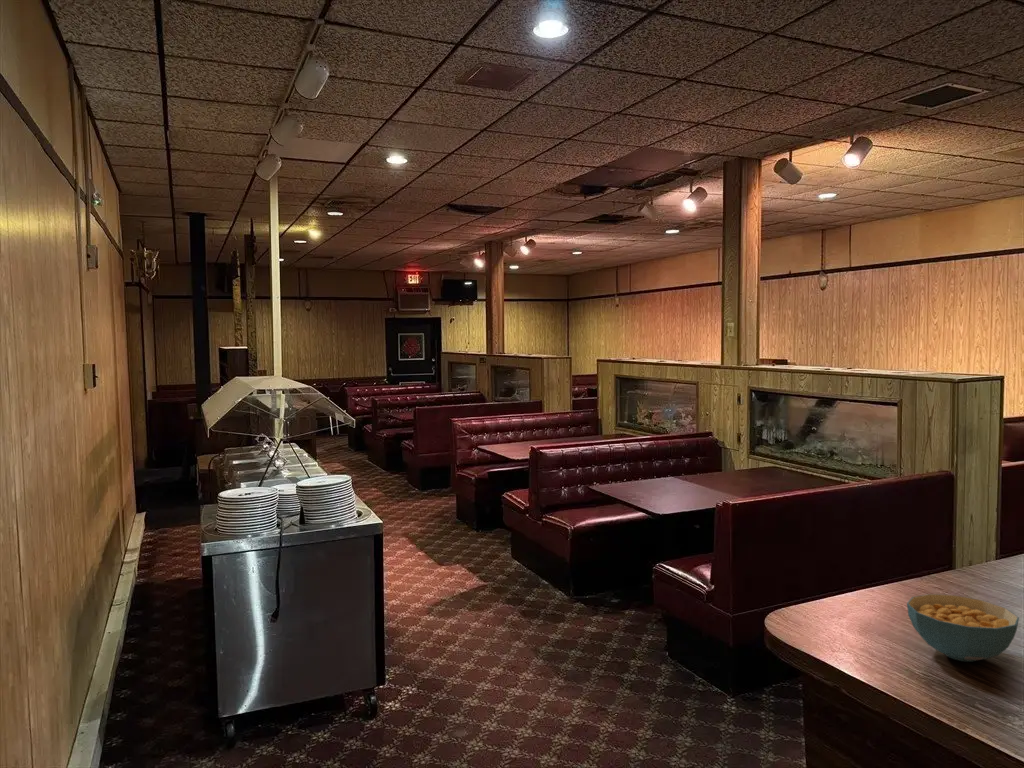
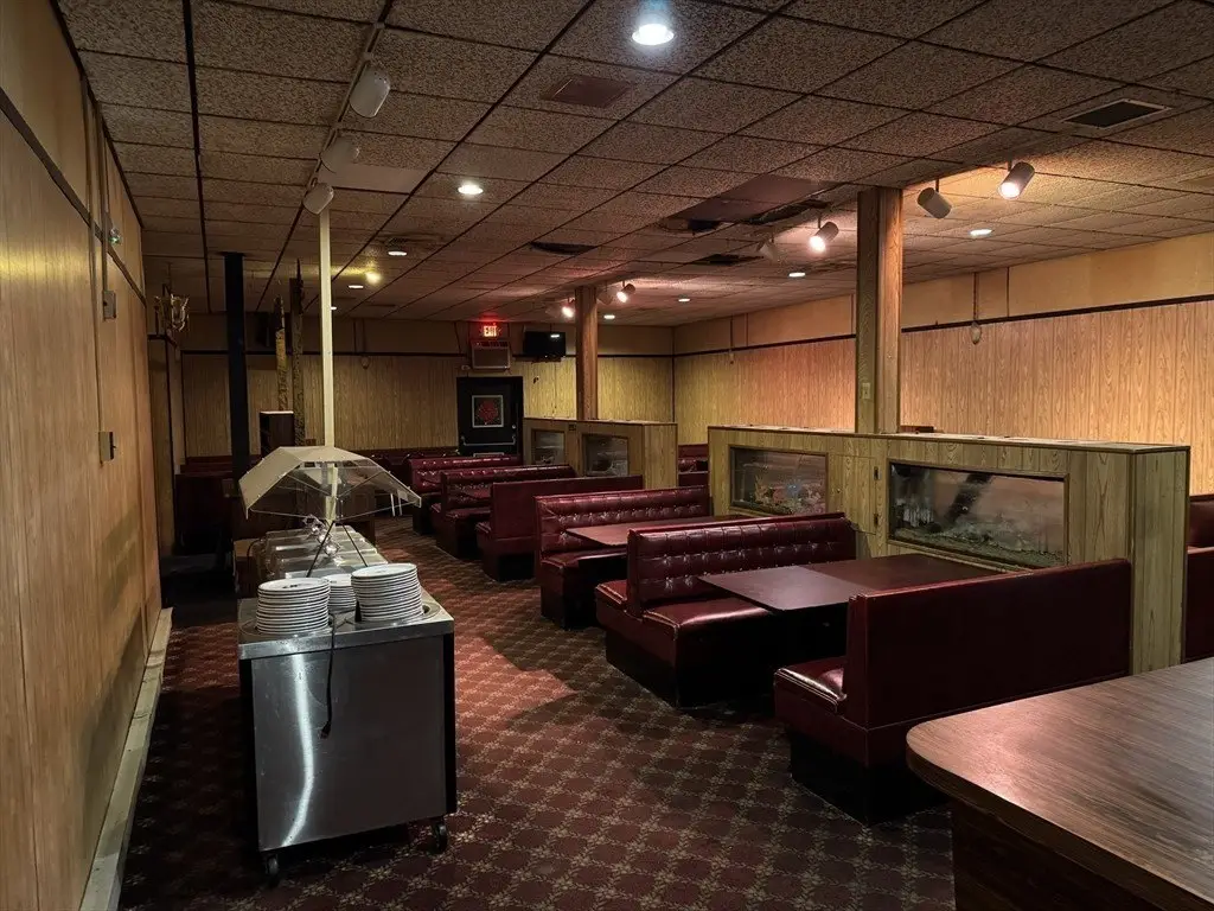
- cereal bowl [906,593,1020,663]
